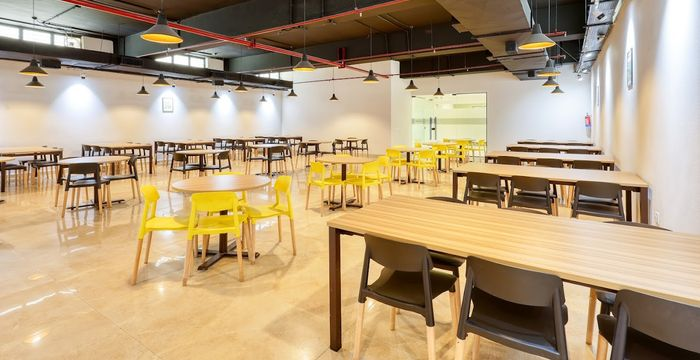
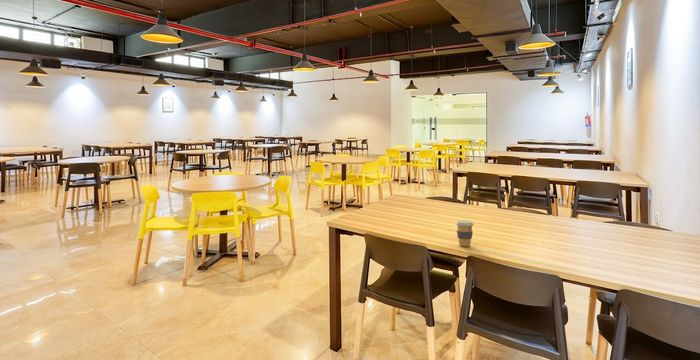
+ coffee cup [455,220,475,247]
